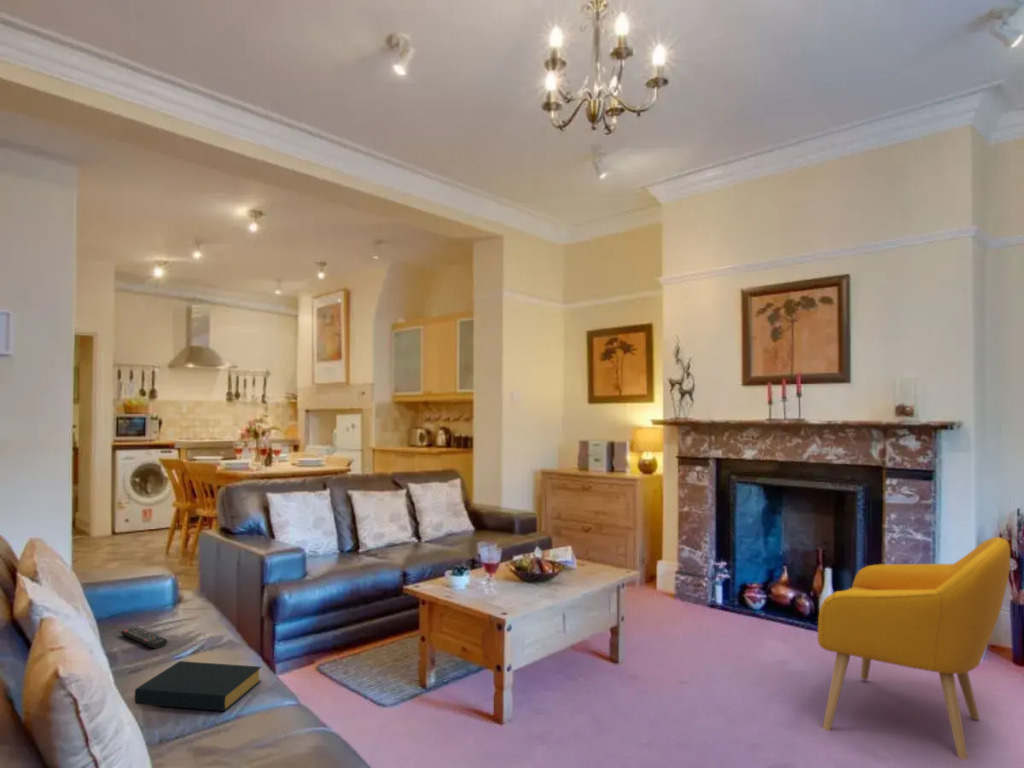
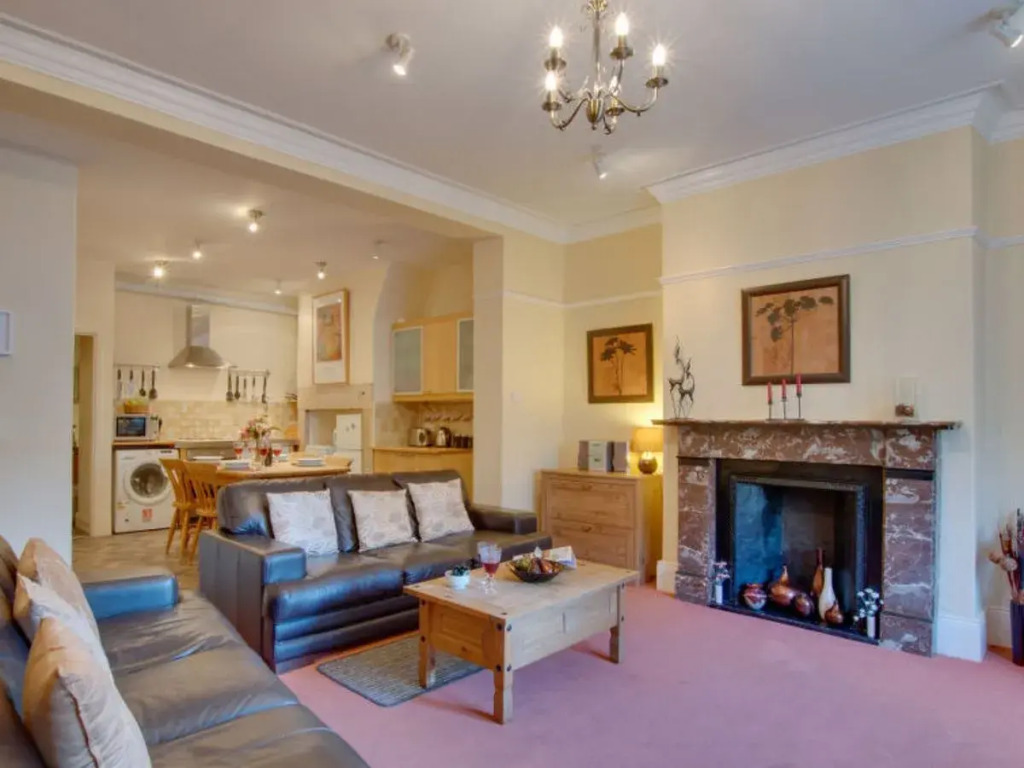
- armchair [817,536,1011,761]
- hardback book [133,660,263,712]
- remote control [119,626,169,650]
